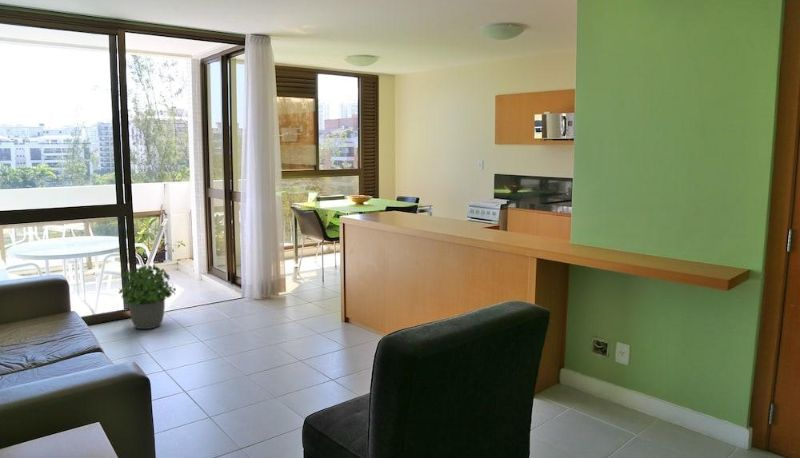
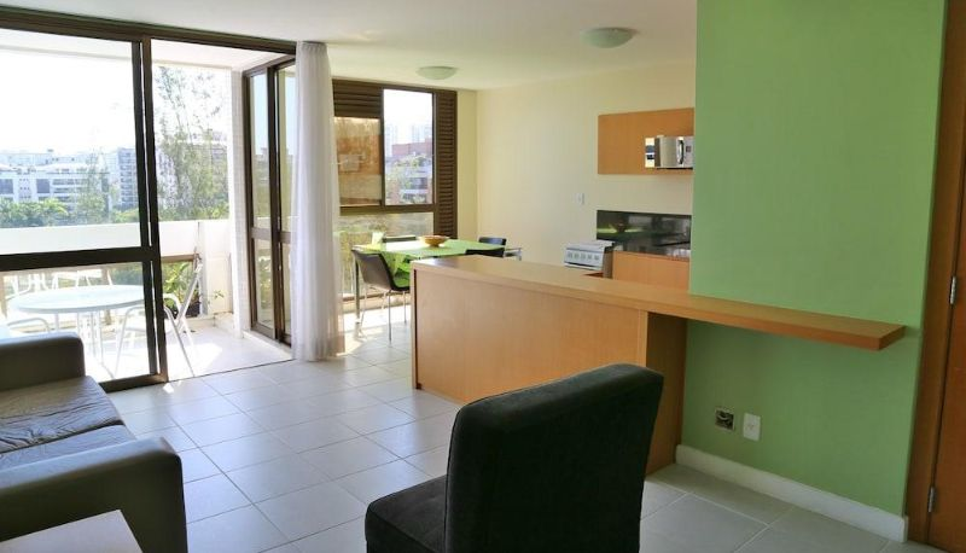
- potted plant [117,263,177,330]
